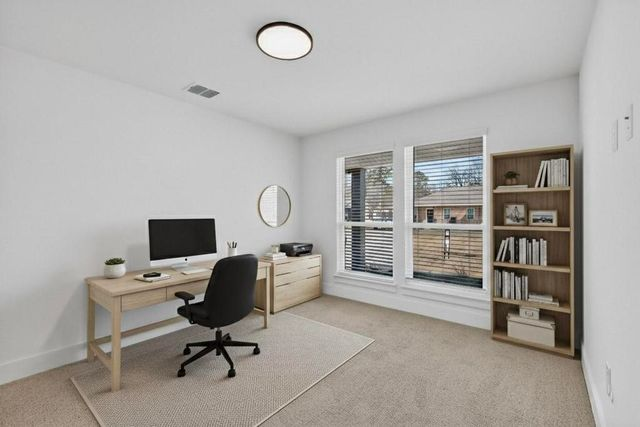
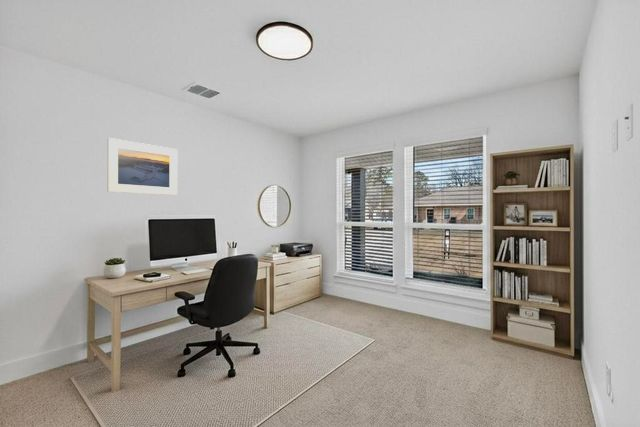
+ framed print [106,137,178,196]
